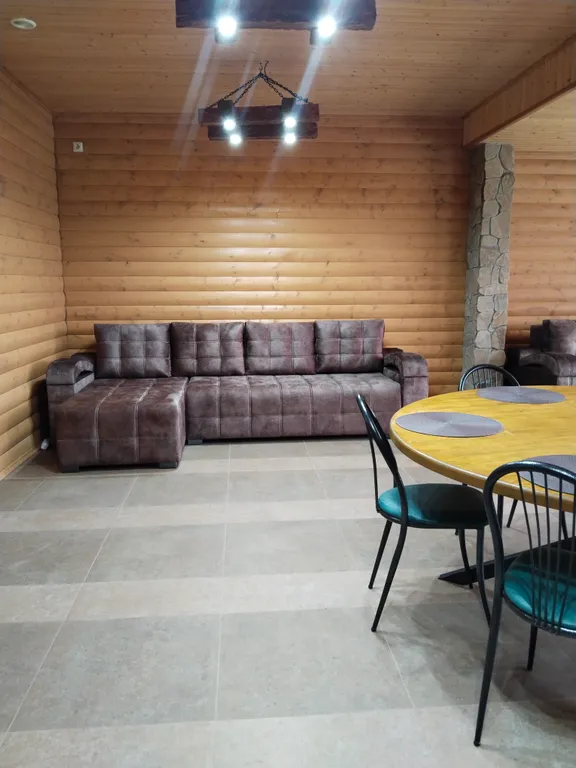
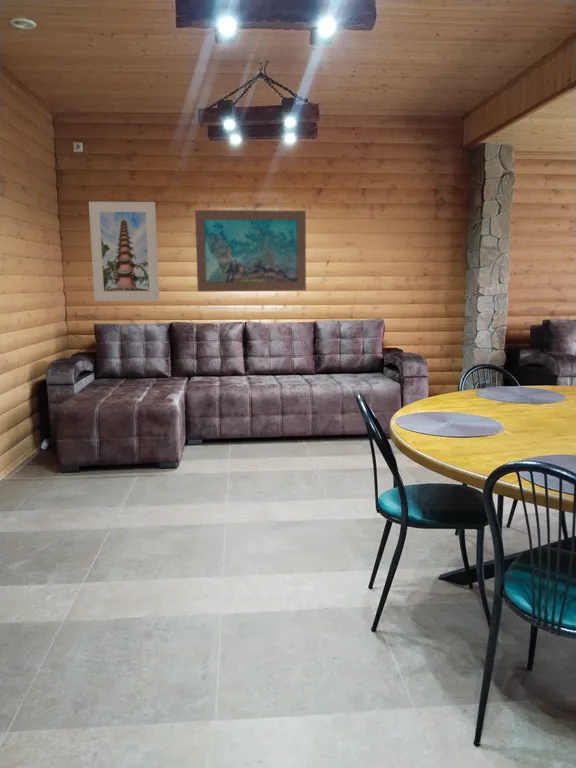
+ wall art [194,209,307,293]
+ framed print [88,201,160,302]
